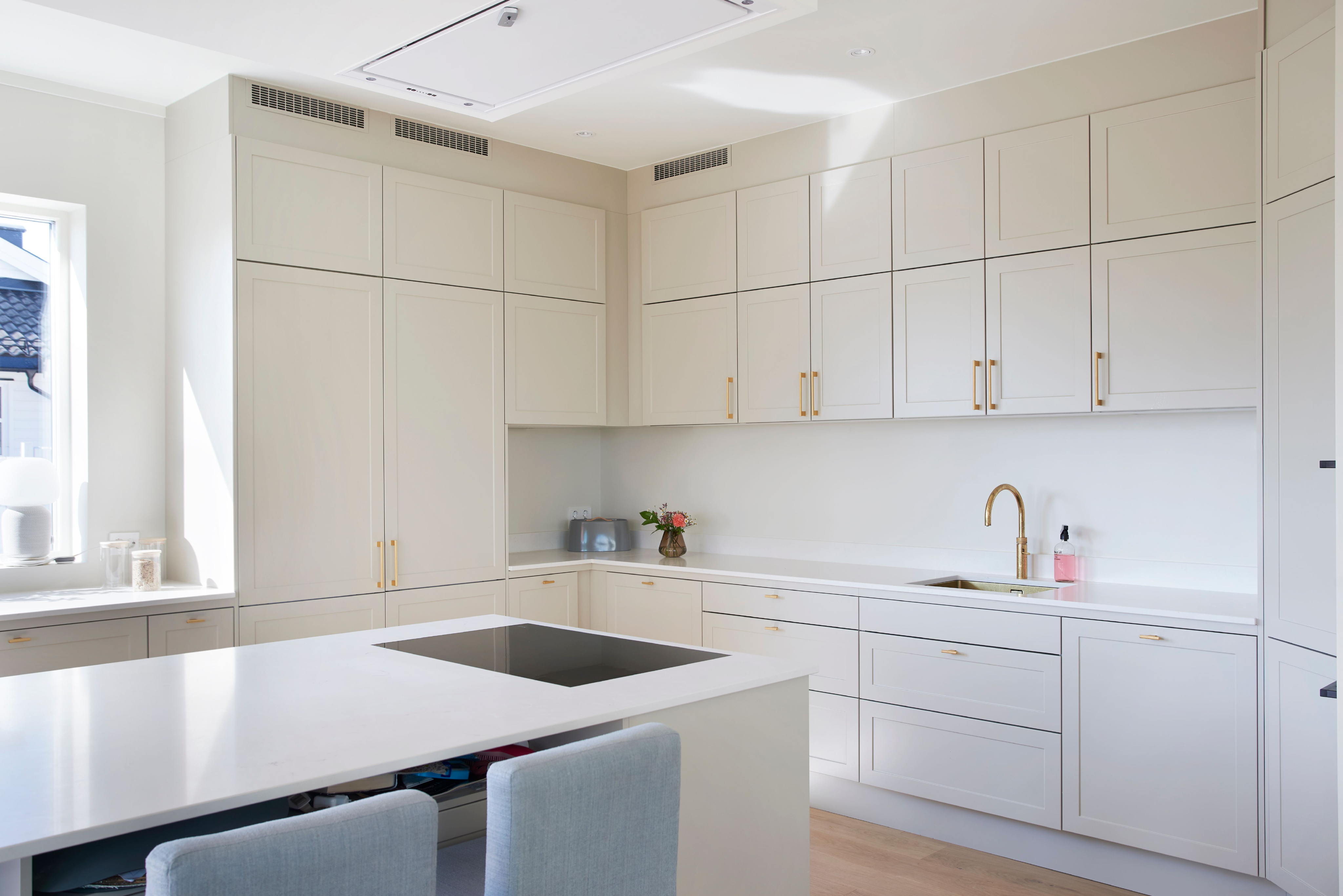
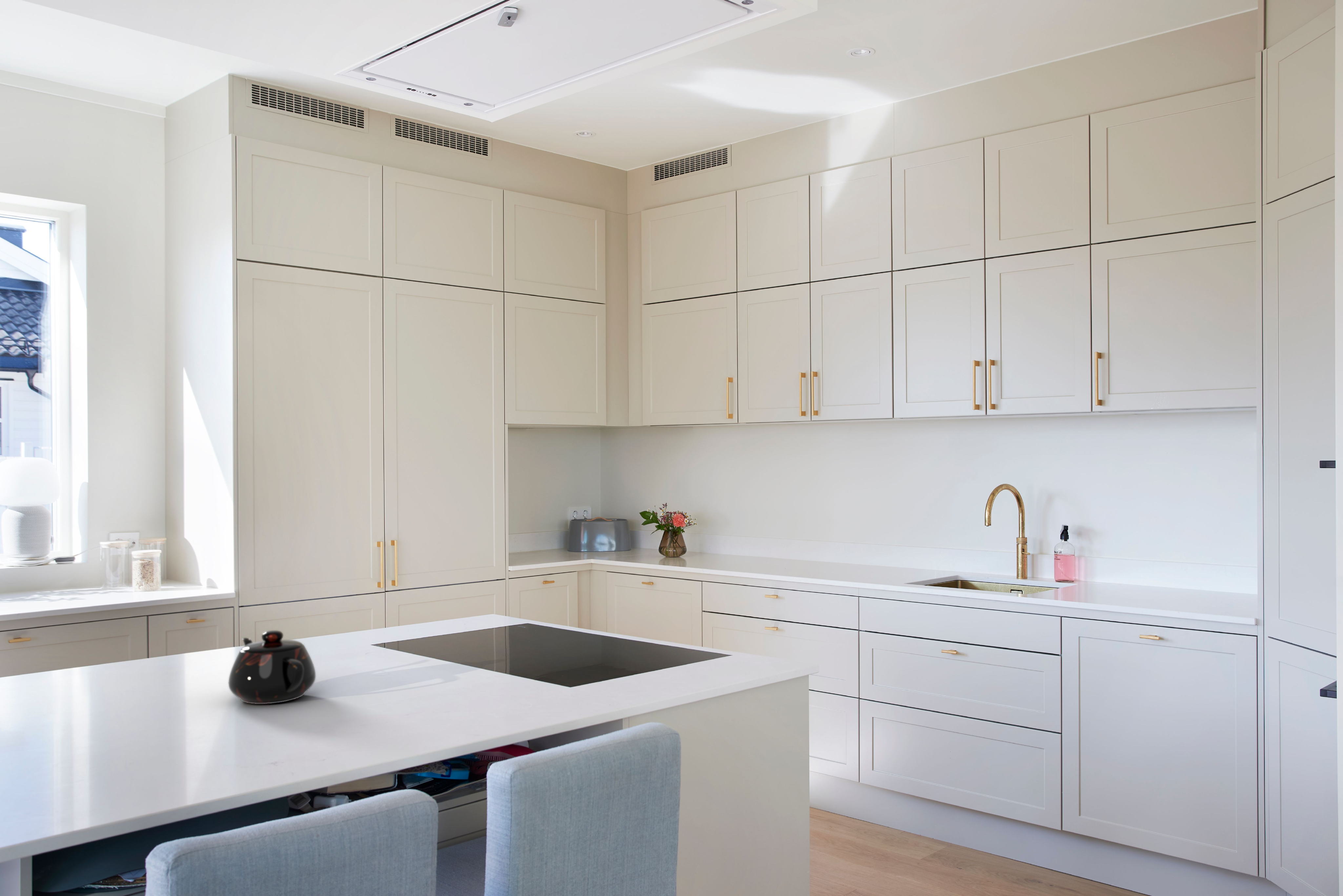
+ teapot [228,630,316,704]
